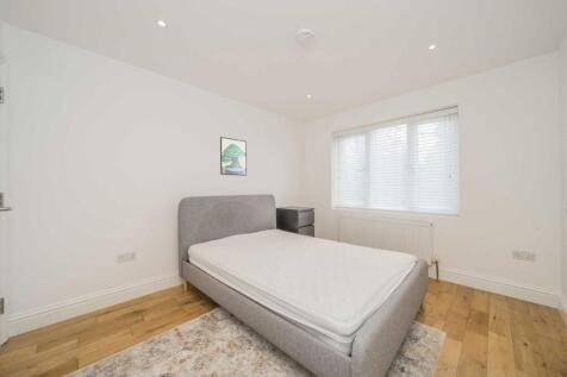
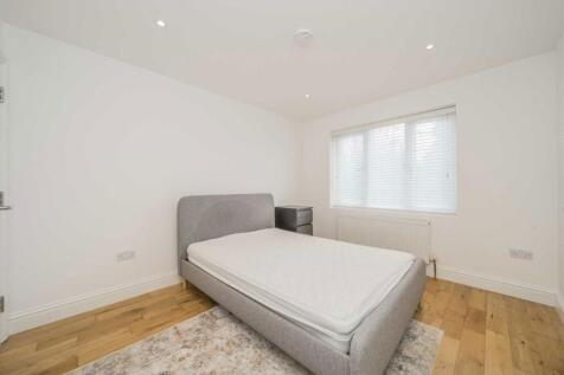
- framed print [219,136,248,177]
